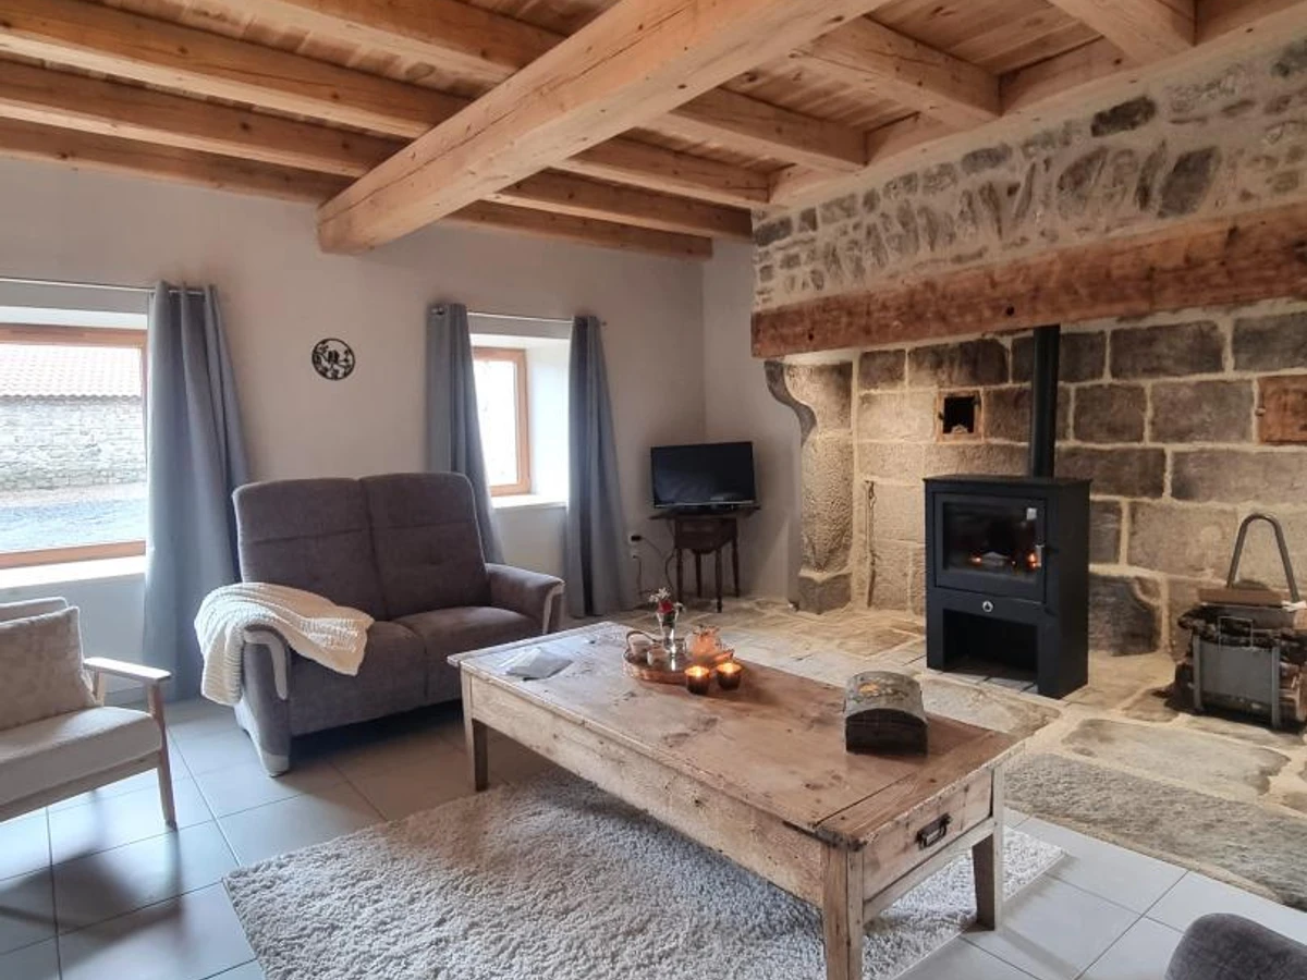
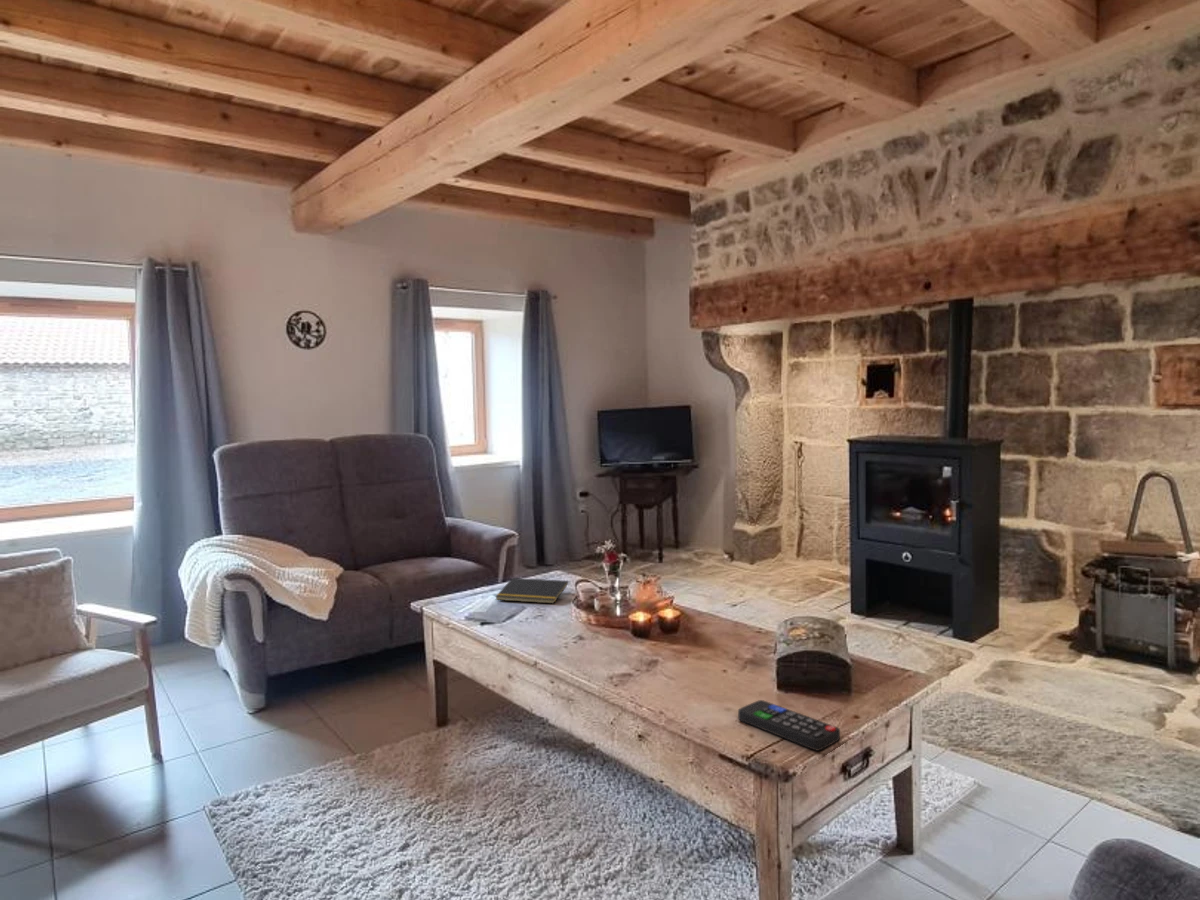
+ notepad [494,577,569,605]
+ remote control [737,699,841,752]
